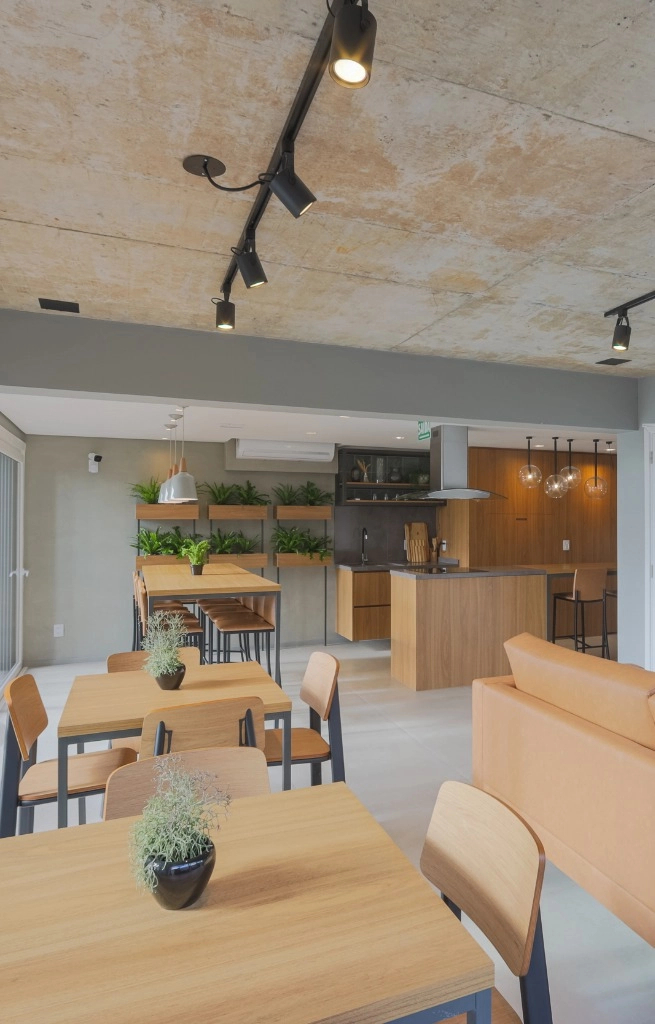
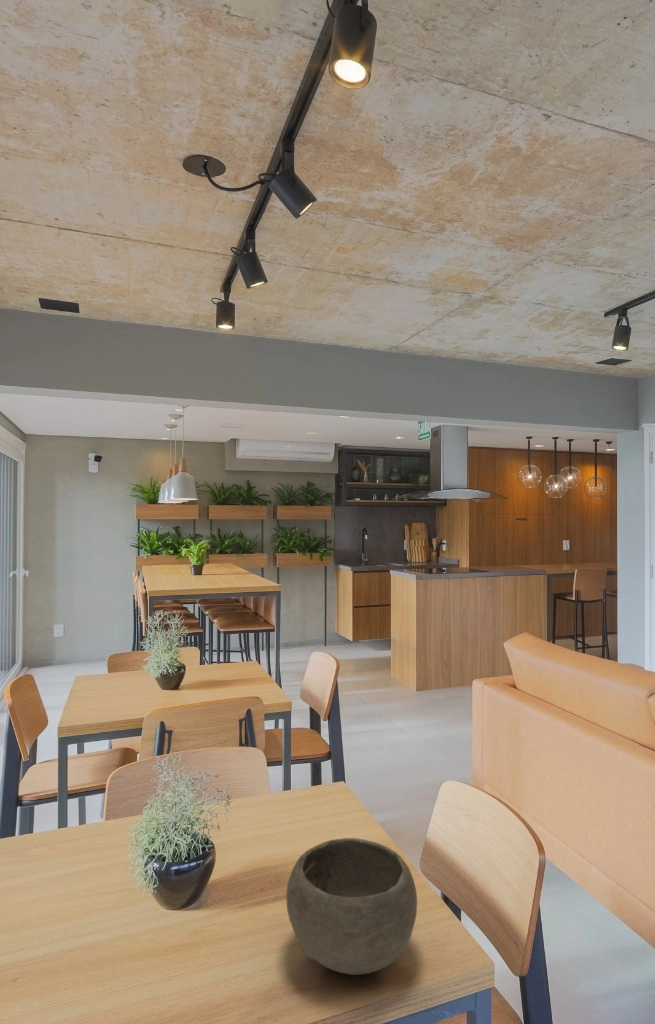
+ bowl [285,837,418,976]
